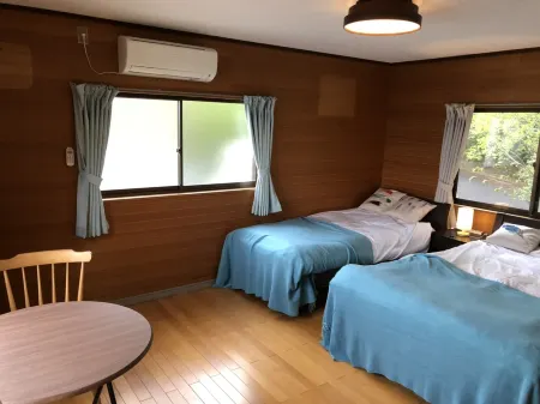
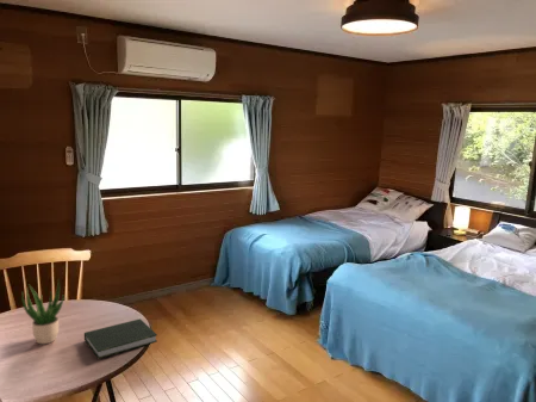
+ book [83,317,158,360]
+ potted plant [20,277,68,345]
